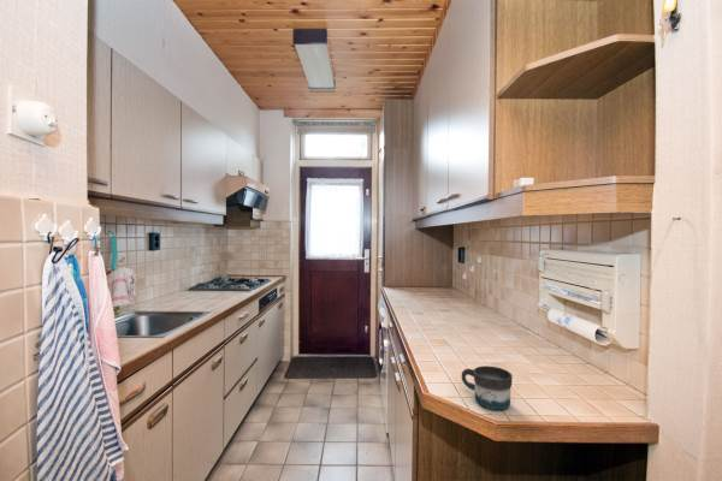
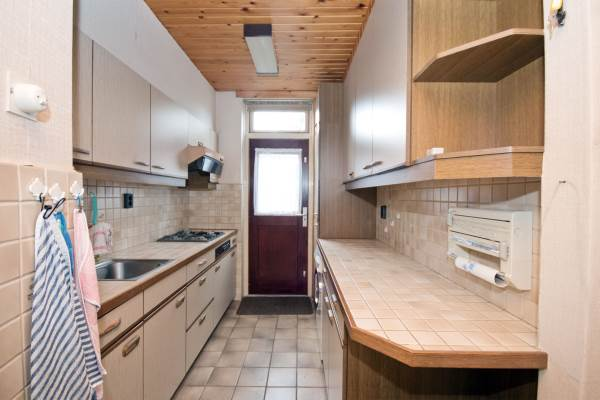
- mug [461,364,514,411]
